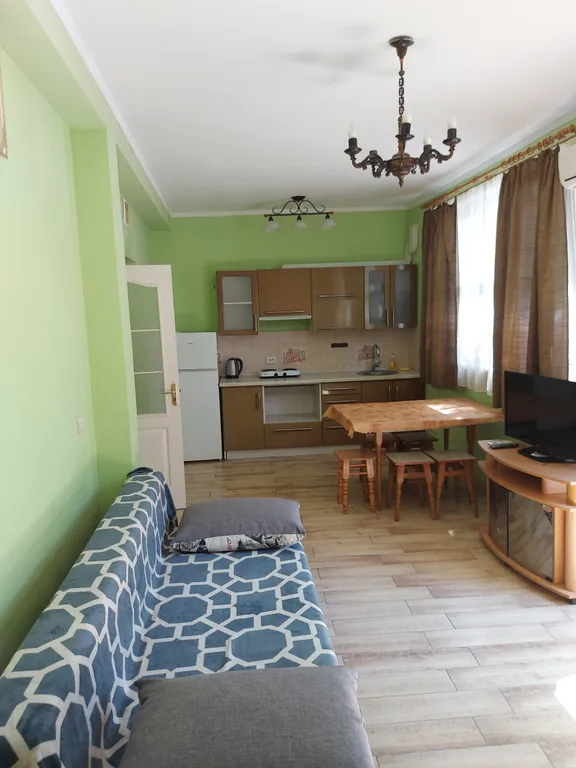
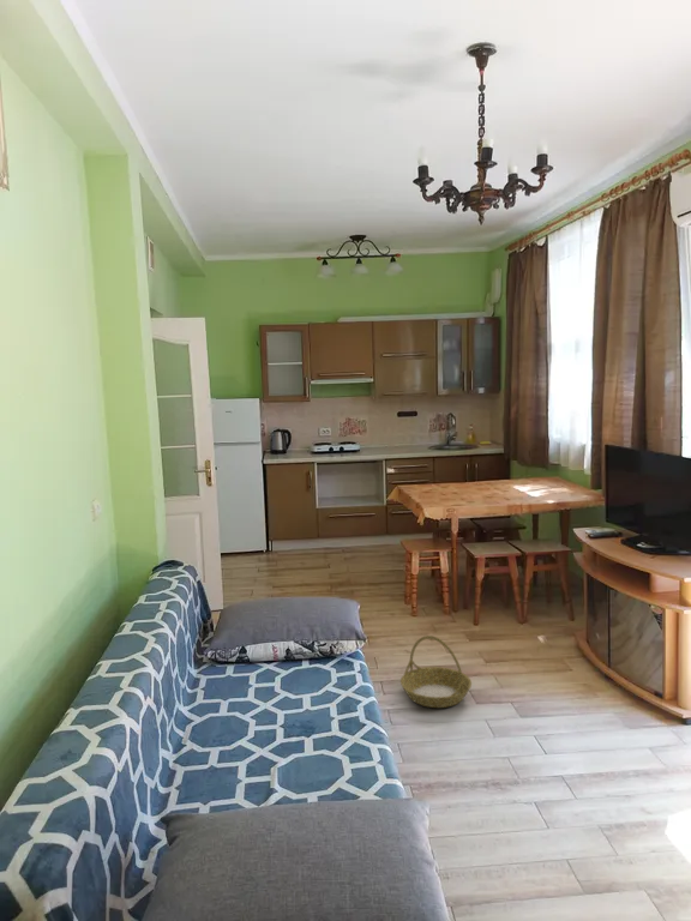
+ basket [399,634,473,709]
